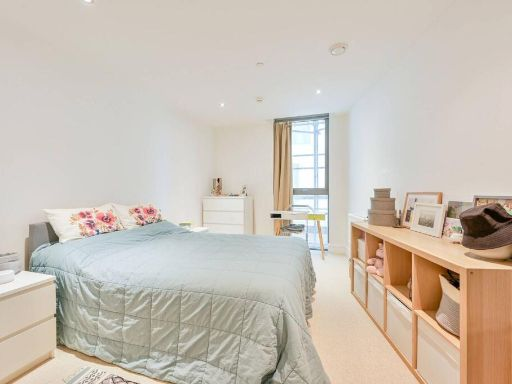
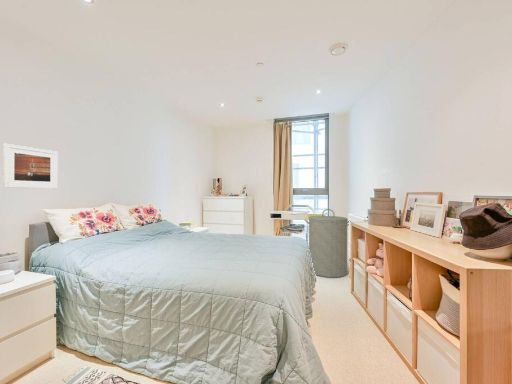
+ laundry hamper [303,208,350,279]
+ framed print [2,143,59,190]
